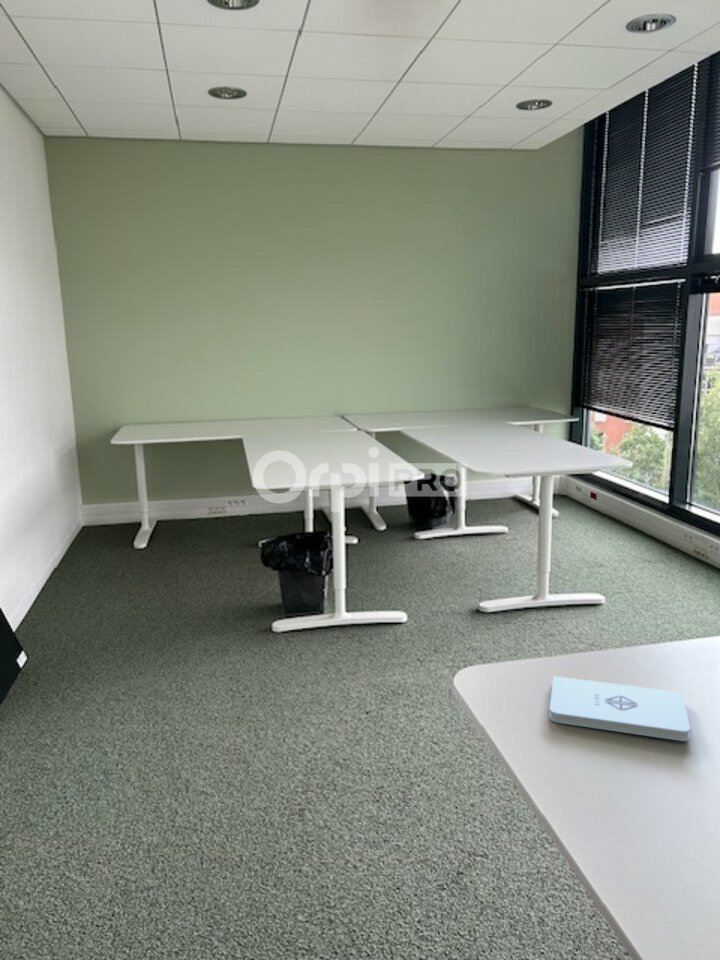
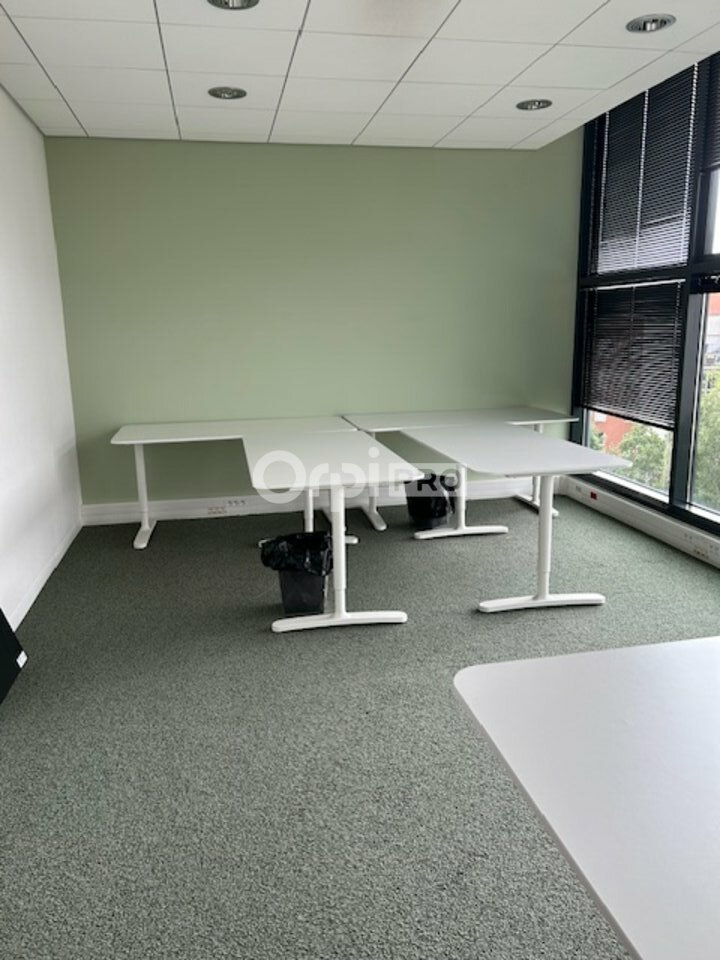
- notepad [548,675,691,742]
